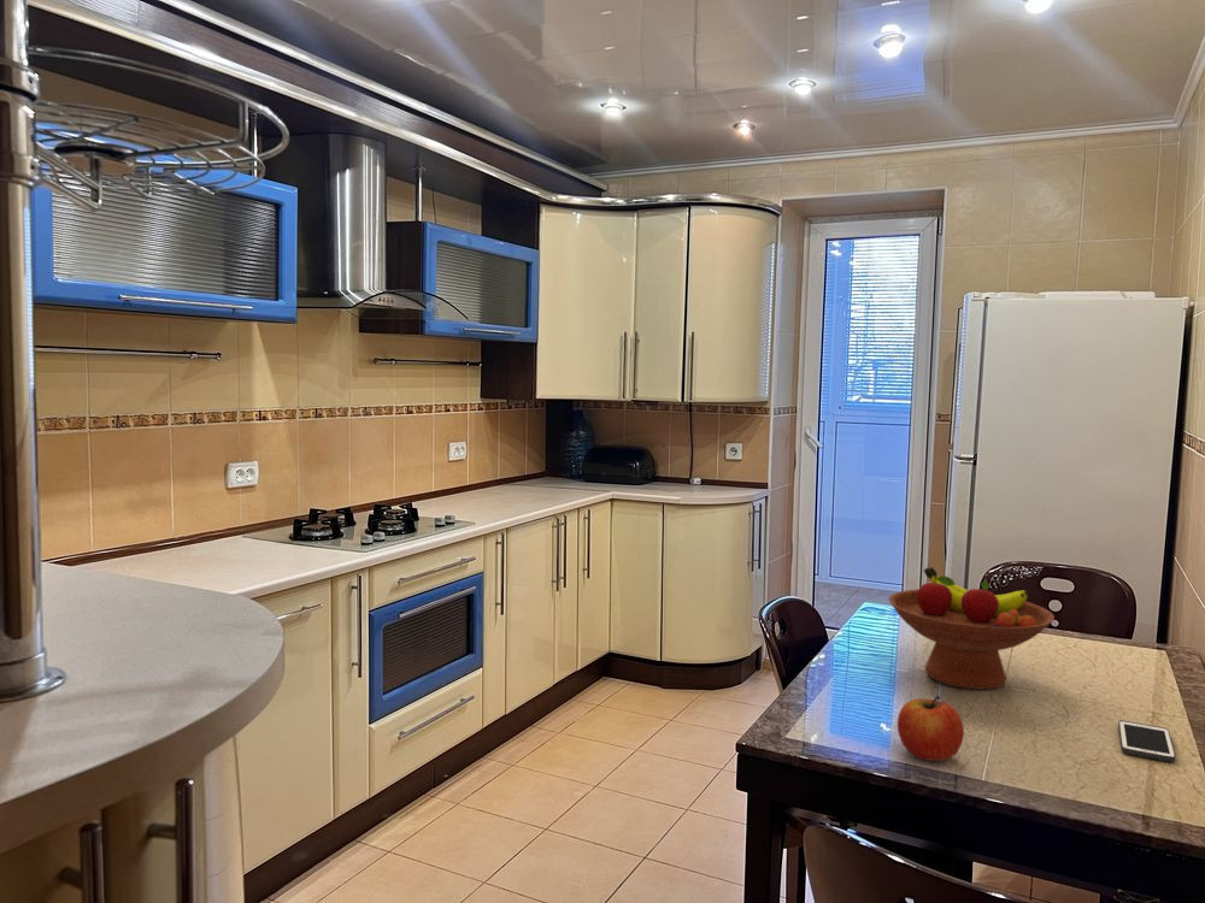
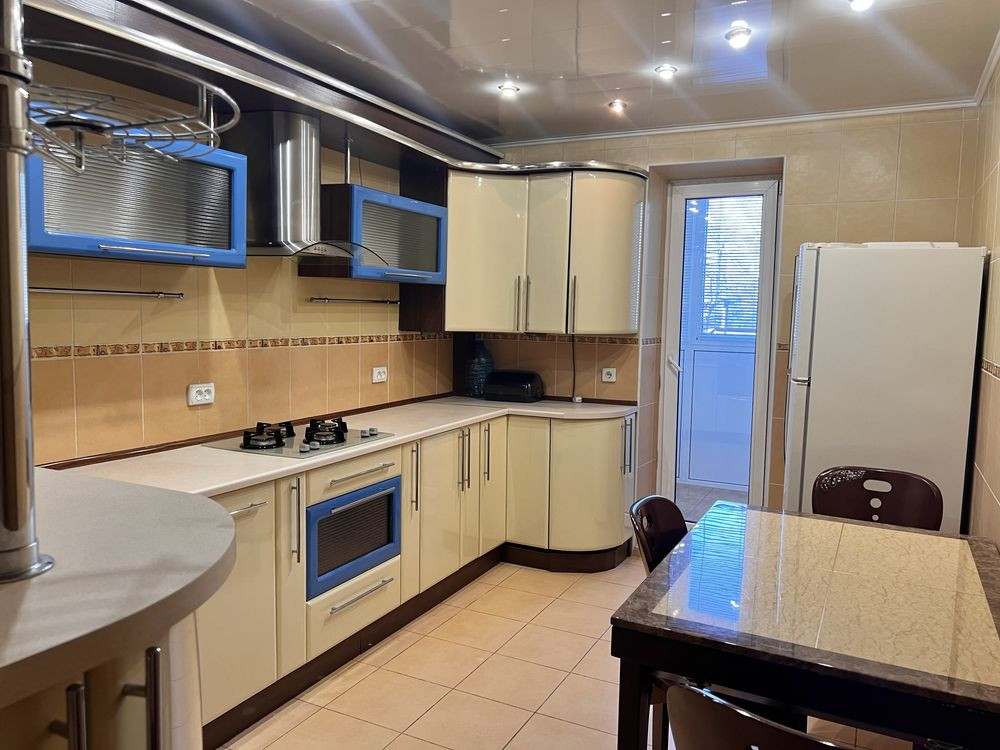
- fruit bowl [887,566,1056,691]
- apple [897,695,965,762]
- cell phone [1117,719,1177,763]
